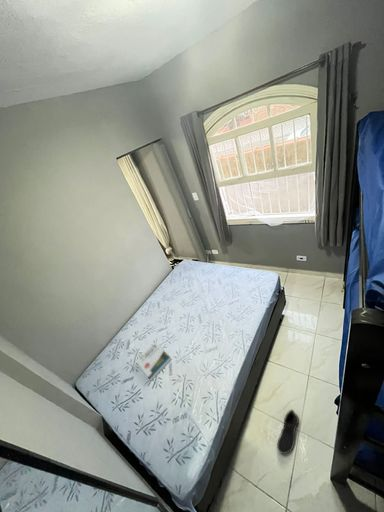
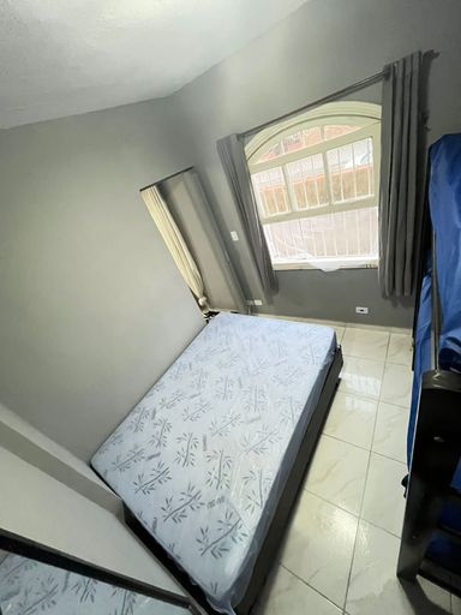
- book [135,342,172,382]
- shoe [276,408,300,455]
